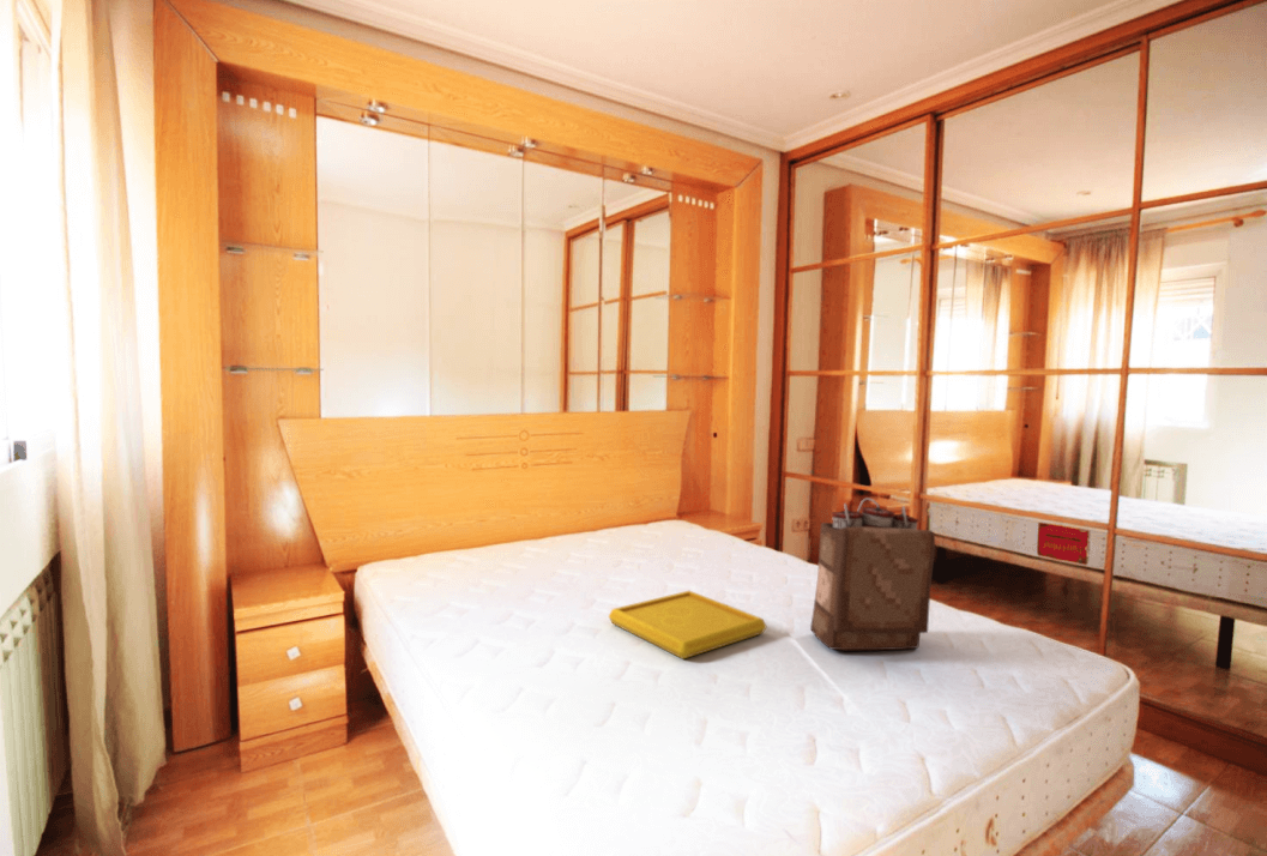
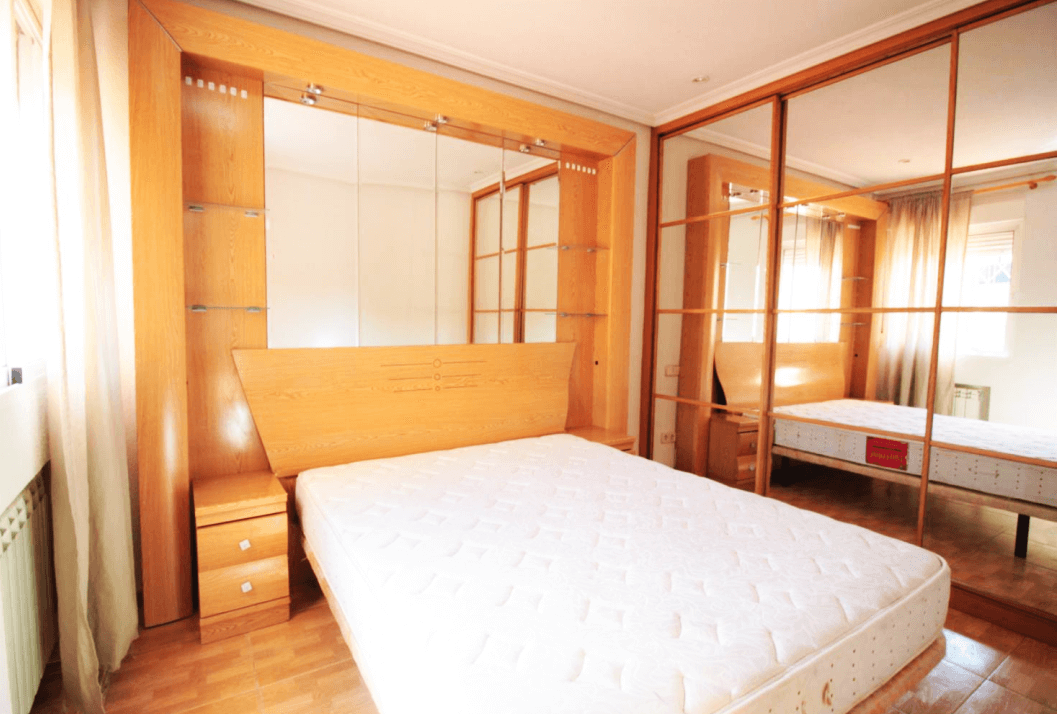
- serving tray [608,590,767,659]
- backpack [809,496,936,651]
